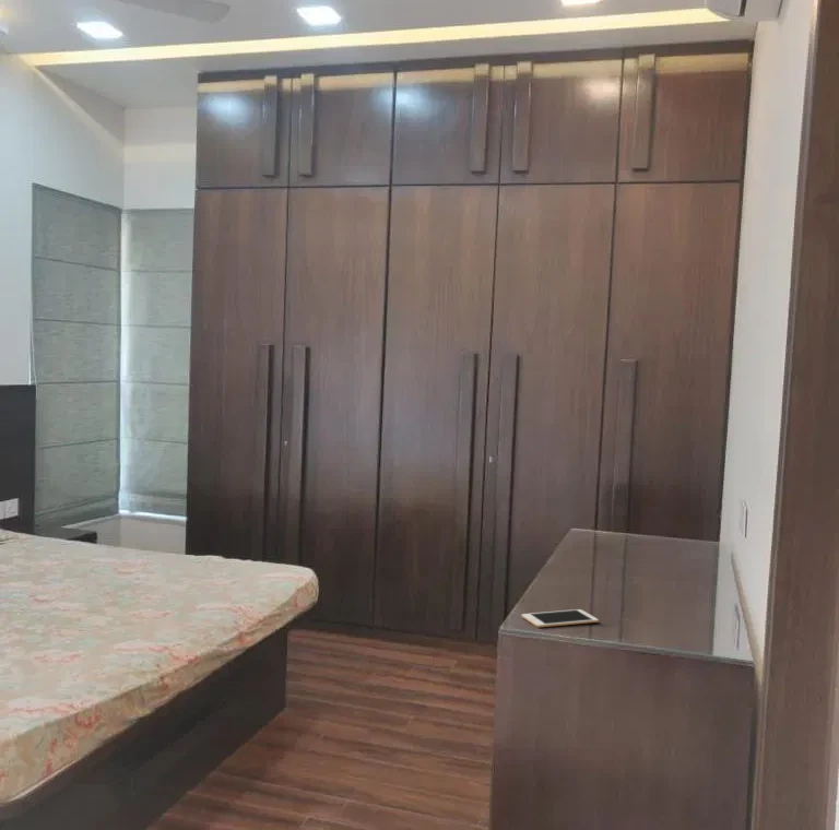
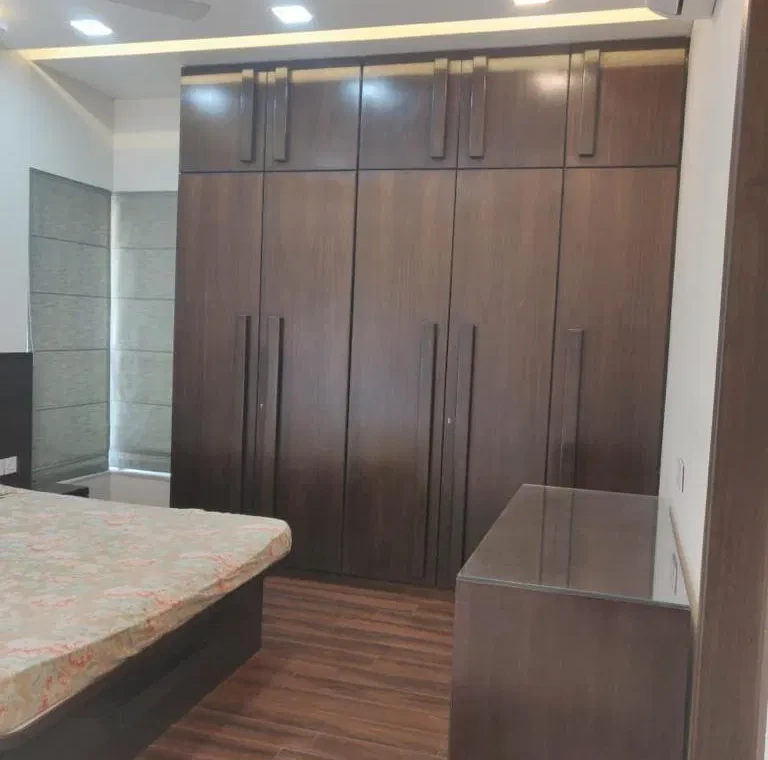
- cell phone [521,608,600,628]
